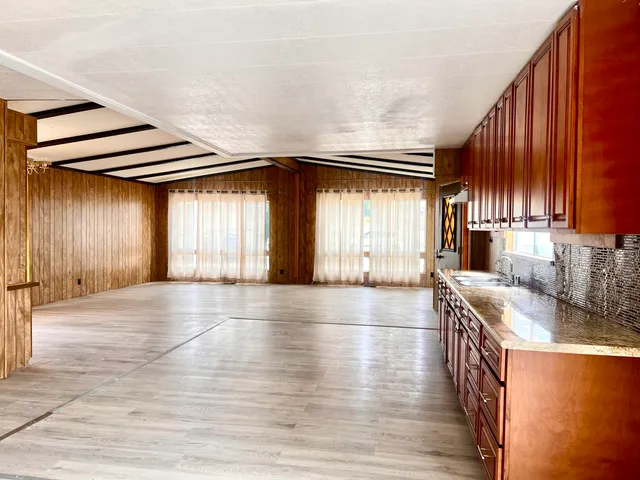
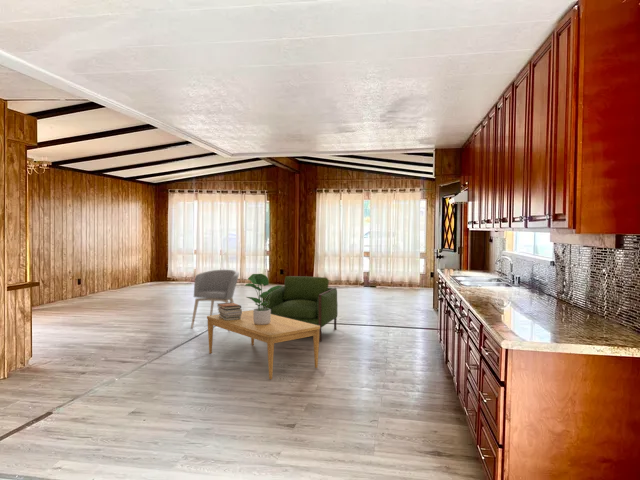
+ coffee table [206,309,320,380]
+ book stack [216,302,243,320]
+ armchair [262,275,339,342]
+ armchair [190,269,240,329]
+ potted plant [244,273,283,325]
